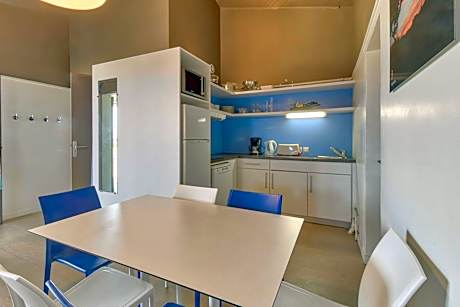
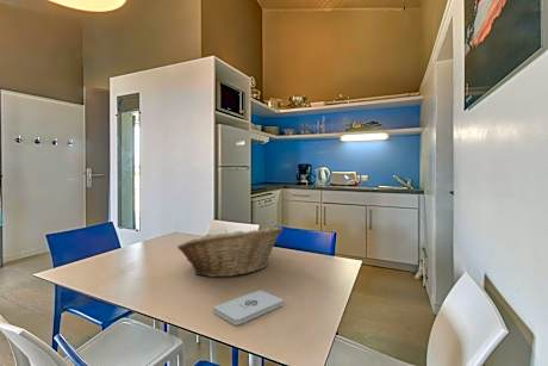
+ fruit basket [176,225,284,278]
+ notepad [212,289,284,327]
